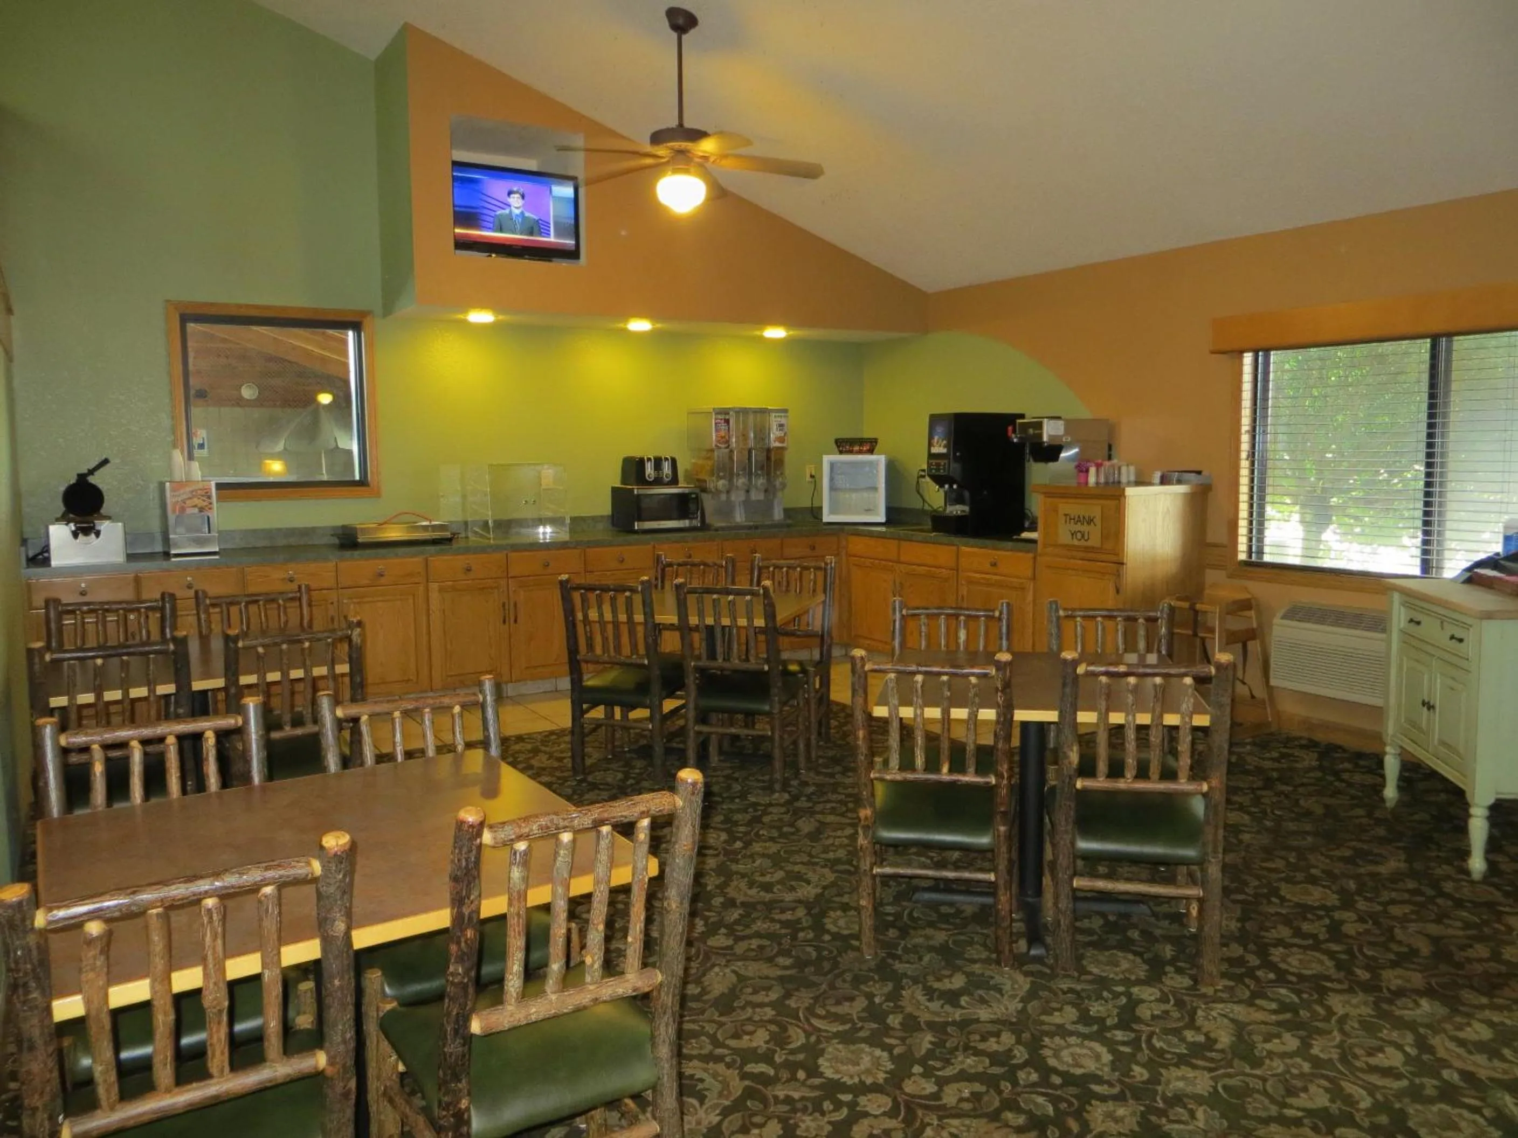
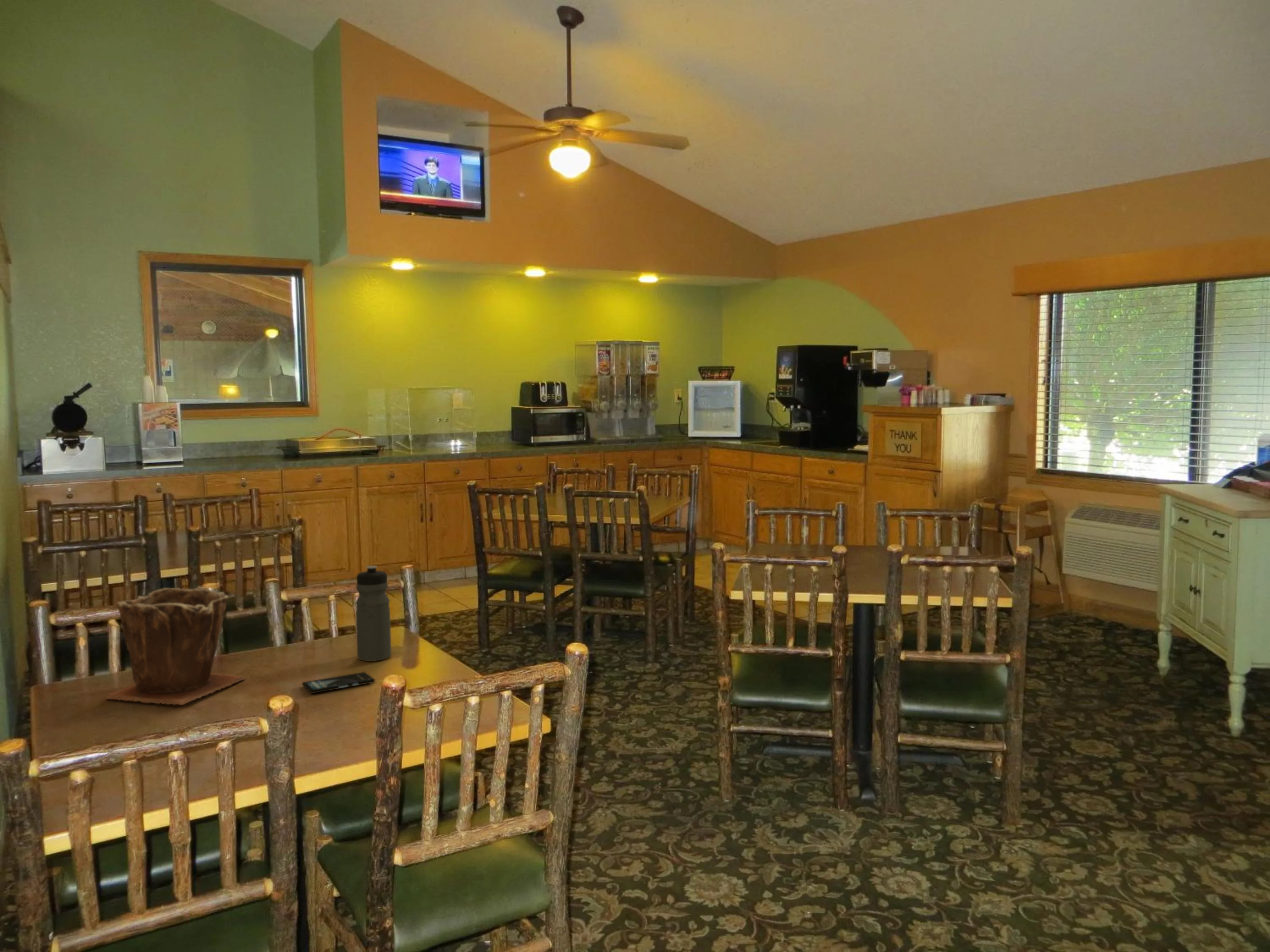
+ water bottle [355,565,392,662]
+ plant pot [105,586,246,705]
+ smartphone [302,672,375,694]
